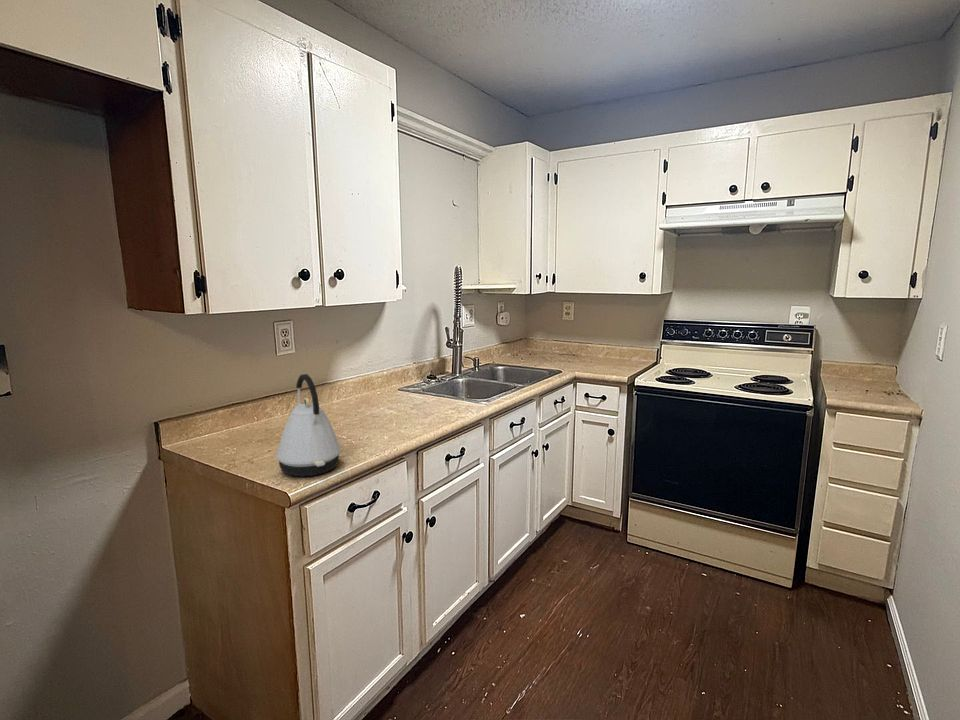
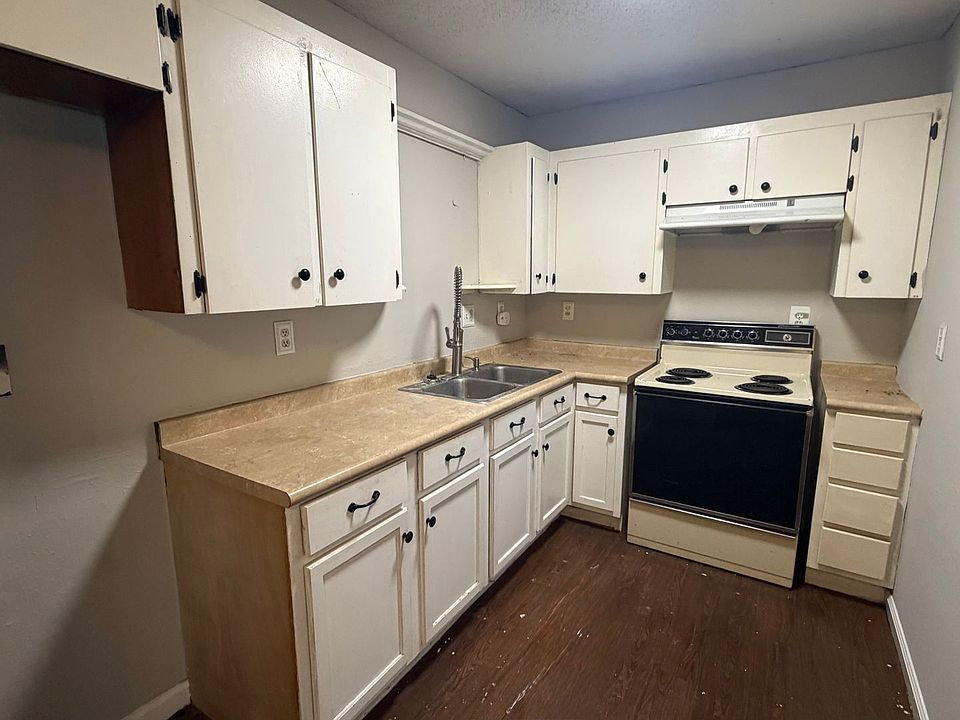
- kettle [275,373,342,478]
